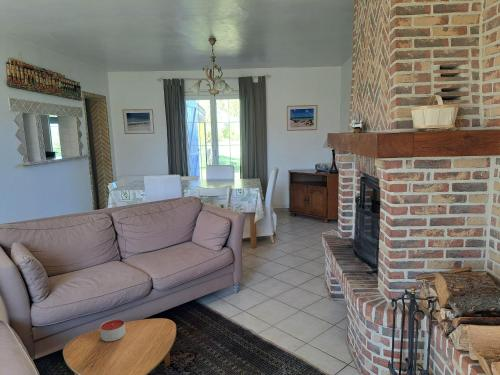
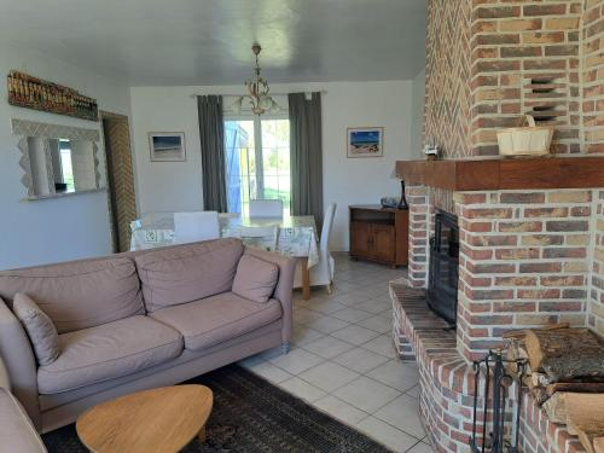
- candle [99,318,126,342]
